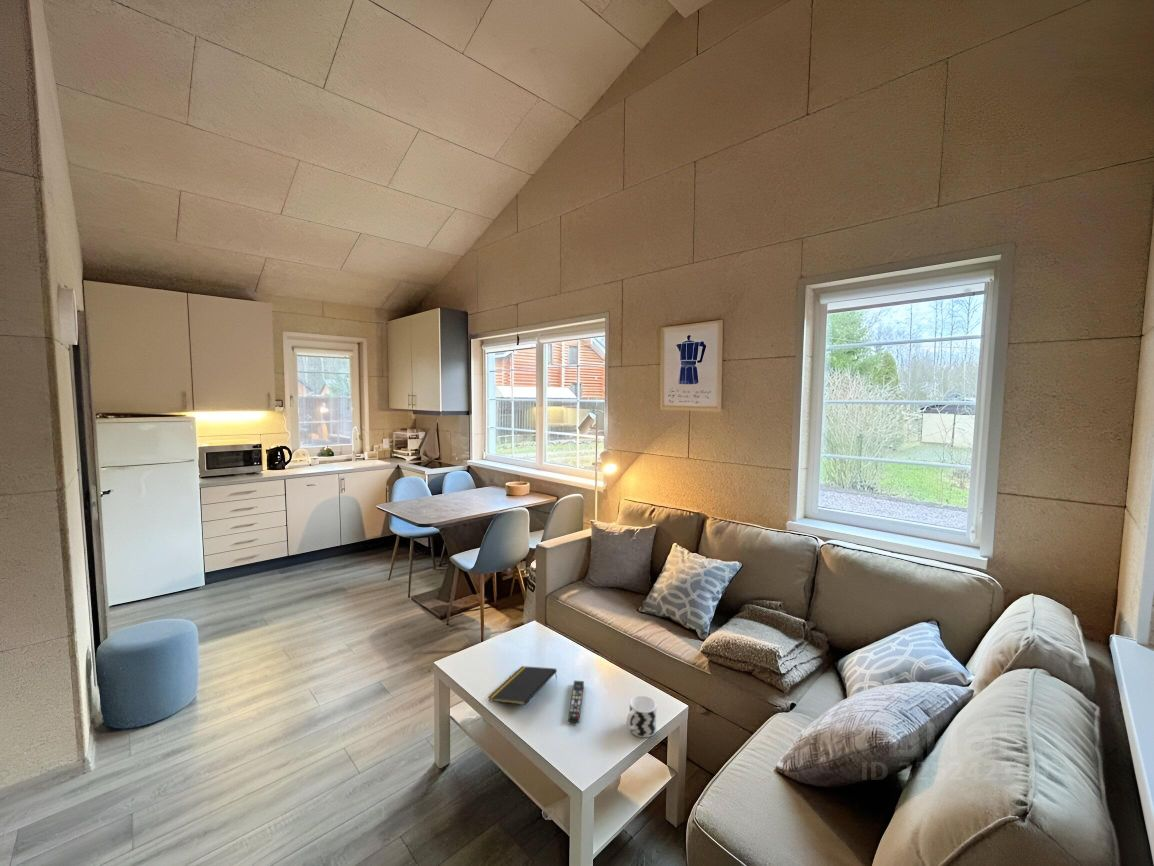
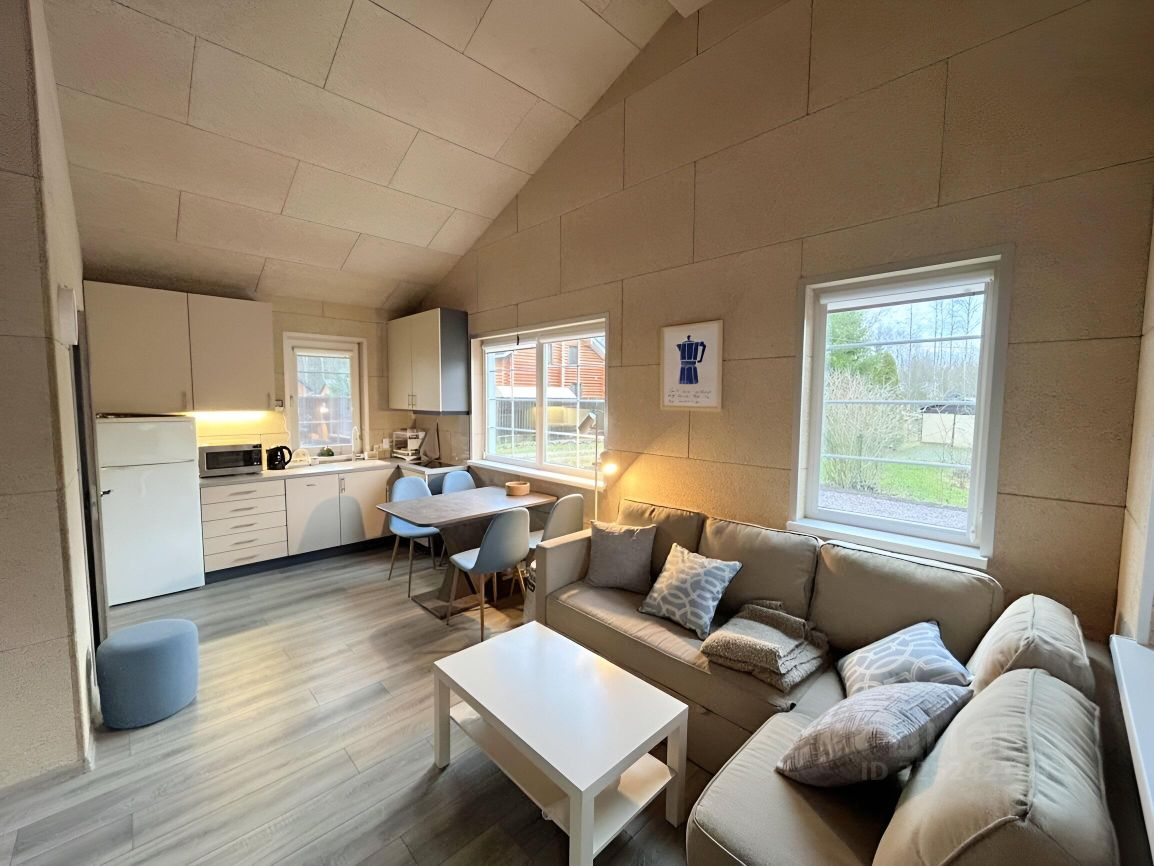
- remote control [567,680,585,724]
- cup [625,694,657,738]
- notepad [487,665,558,706]
